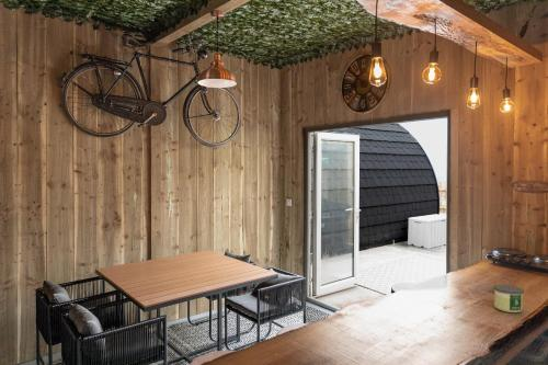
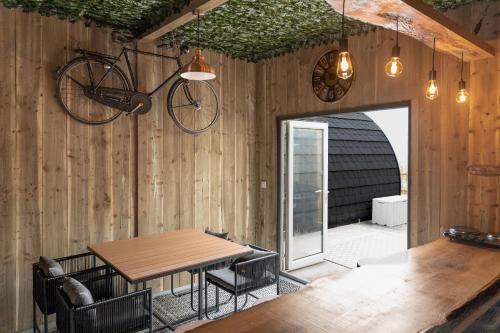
- candle [492,283,525,313]
